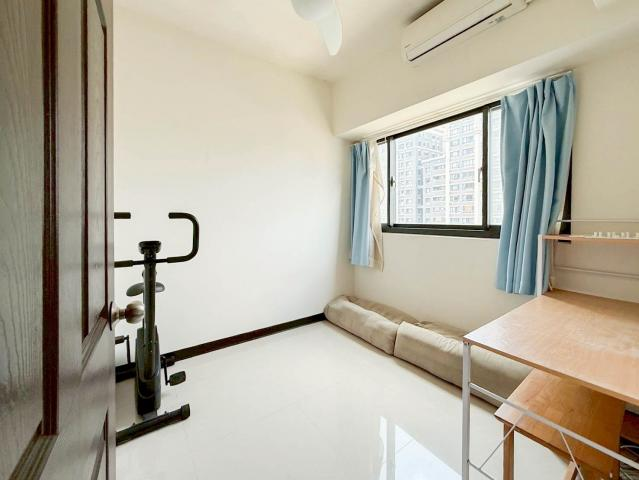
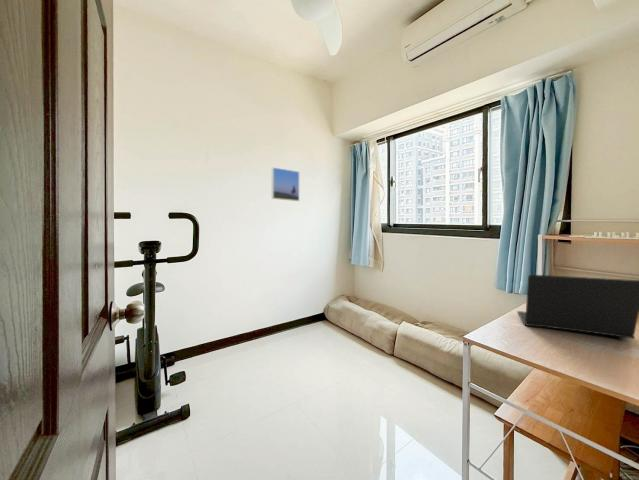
+ laptop [516,274,639,340]
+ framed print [271,166,300,202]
